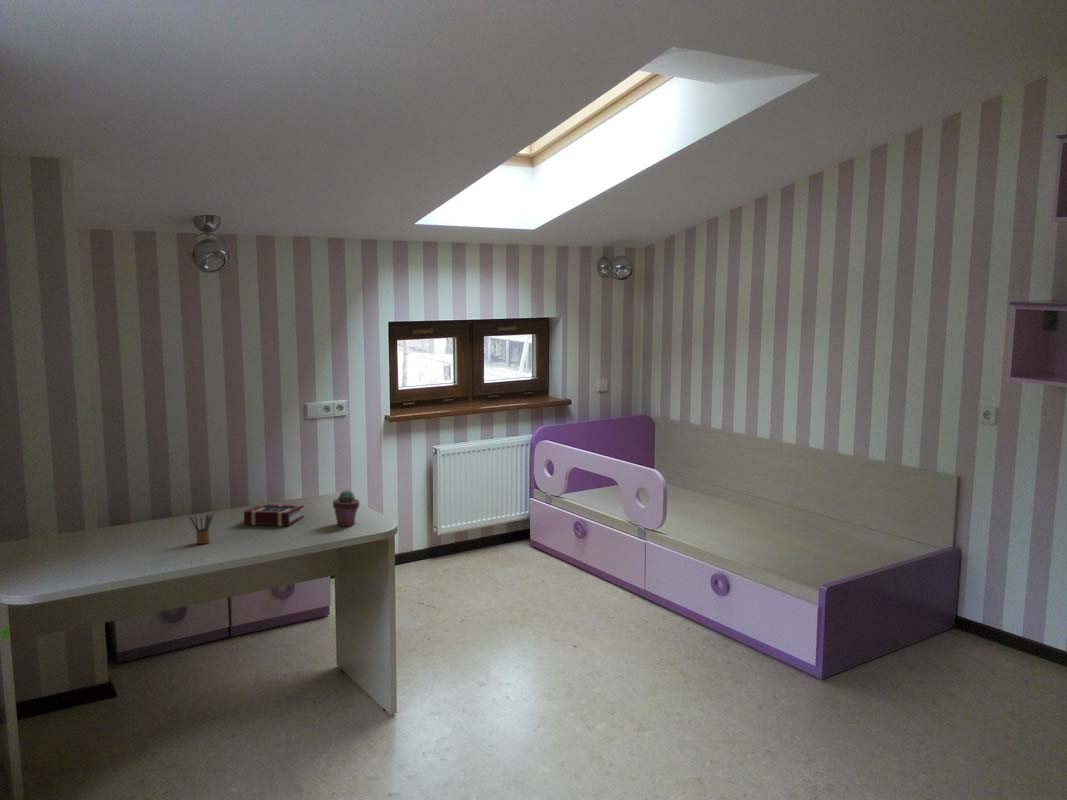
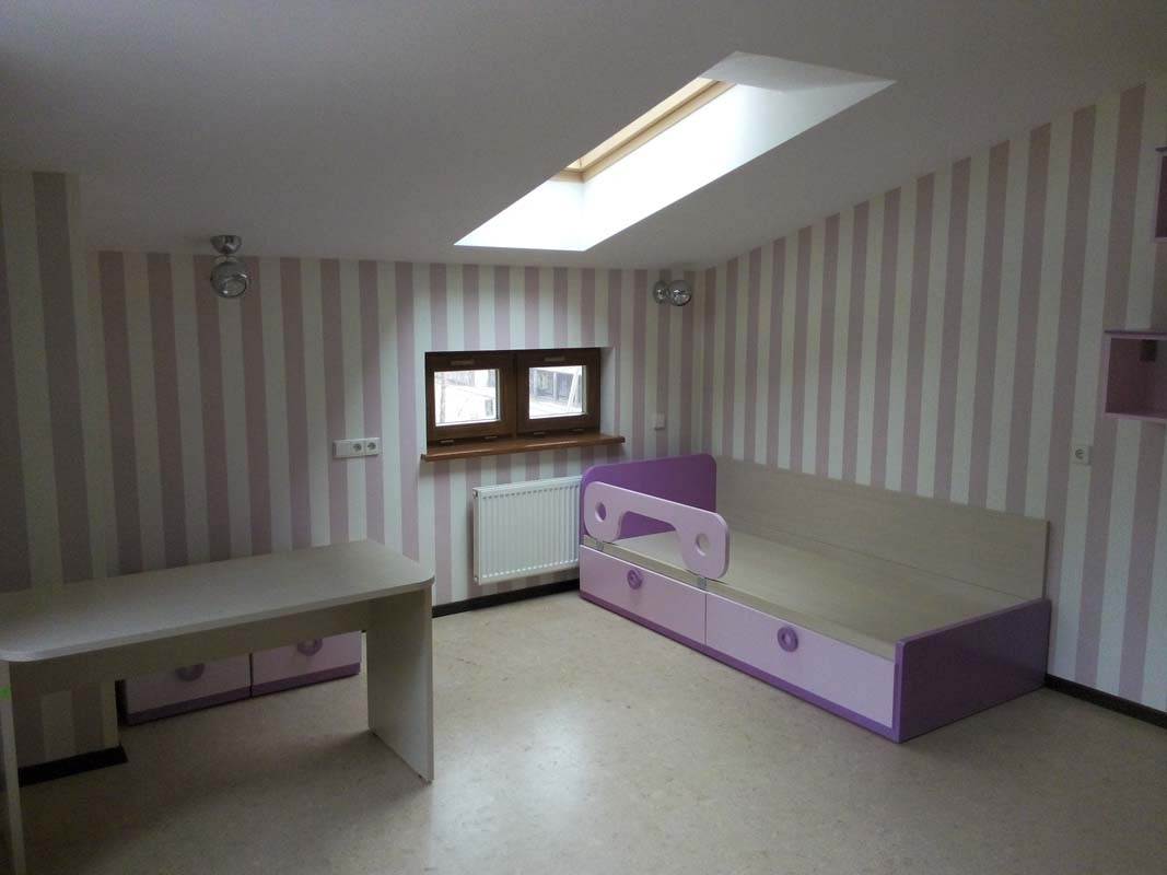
- potted succulent [332,489,361,527]
- pencil box [188,512,215,545]
- book [243,503,305,527]
